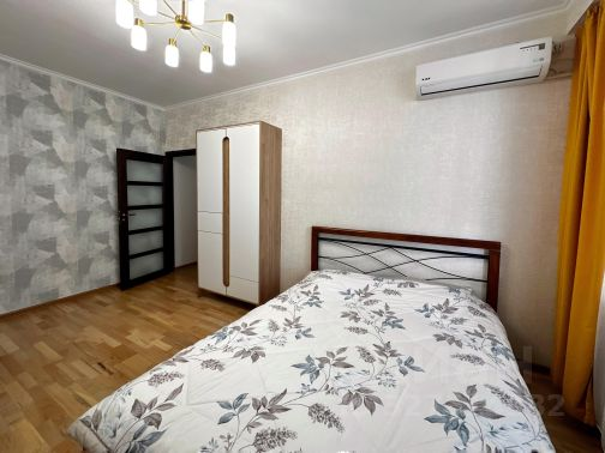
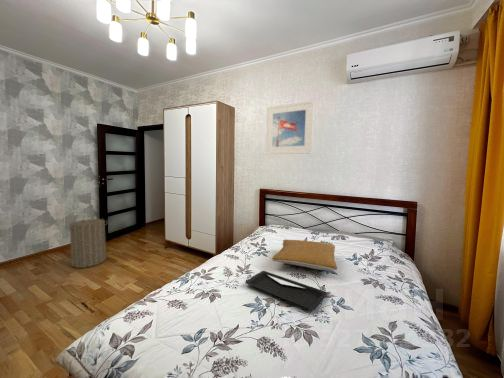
+ serving tray [245,270,328,311]
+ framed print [264,100,315,155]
+ pillow [271,239,338,271]
+ laundry hamper [64,214,109,269]
